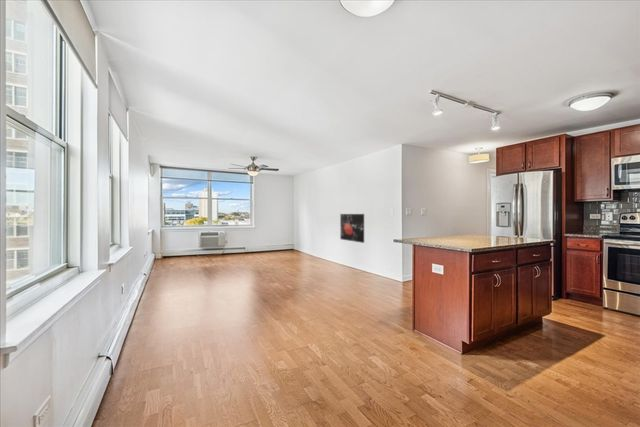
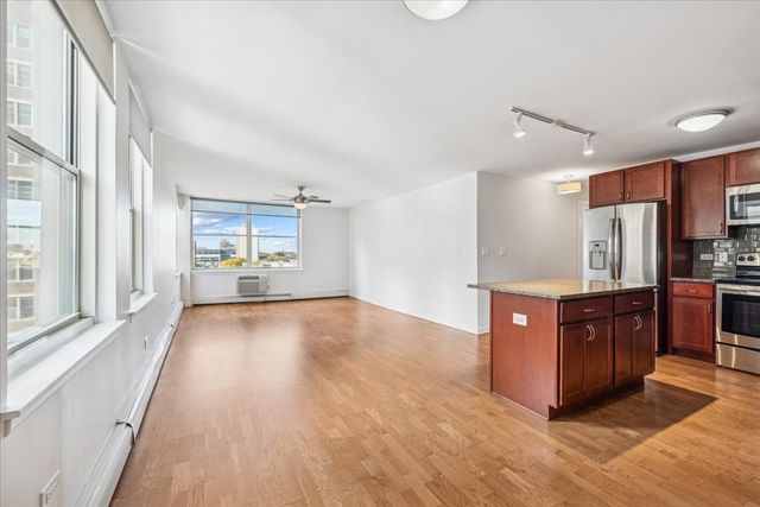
- wall art [339,213,365,244]
